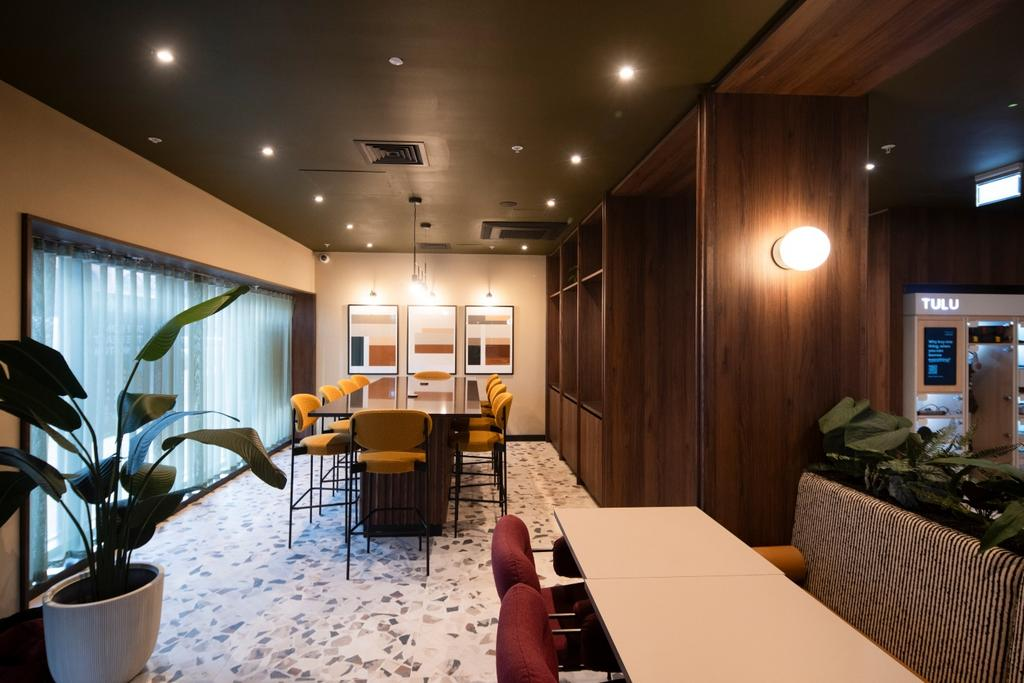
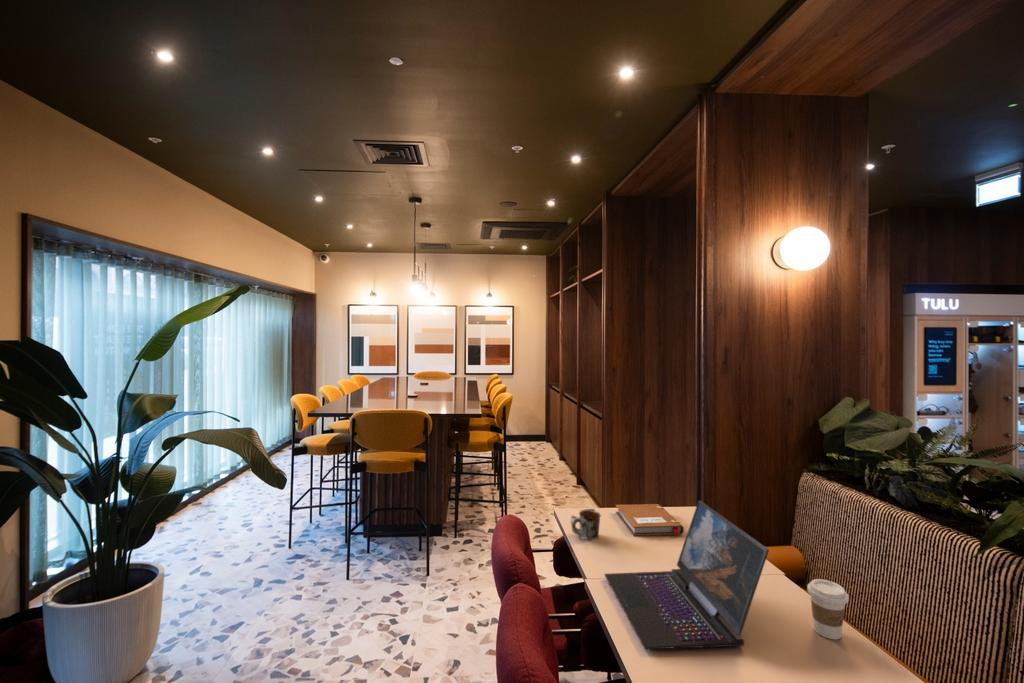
+ laptop [603,500,770,650]
+ mug [570,508,603,540]
+ coffee cup [806,578,850,640]
+ notebook [615,503,685,536]
